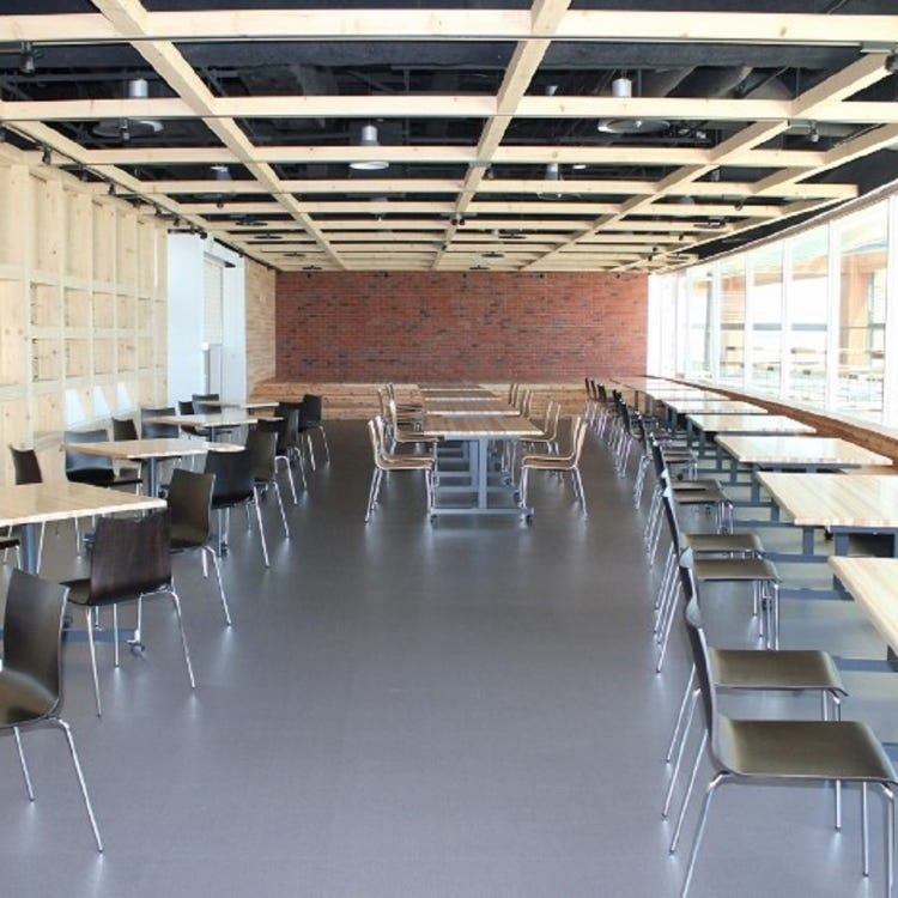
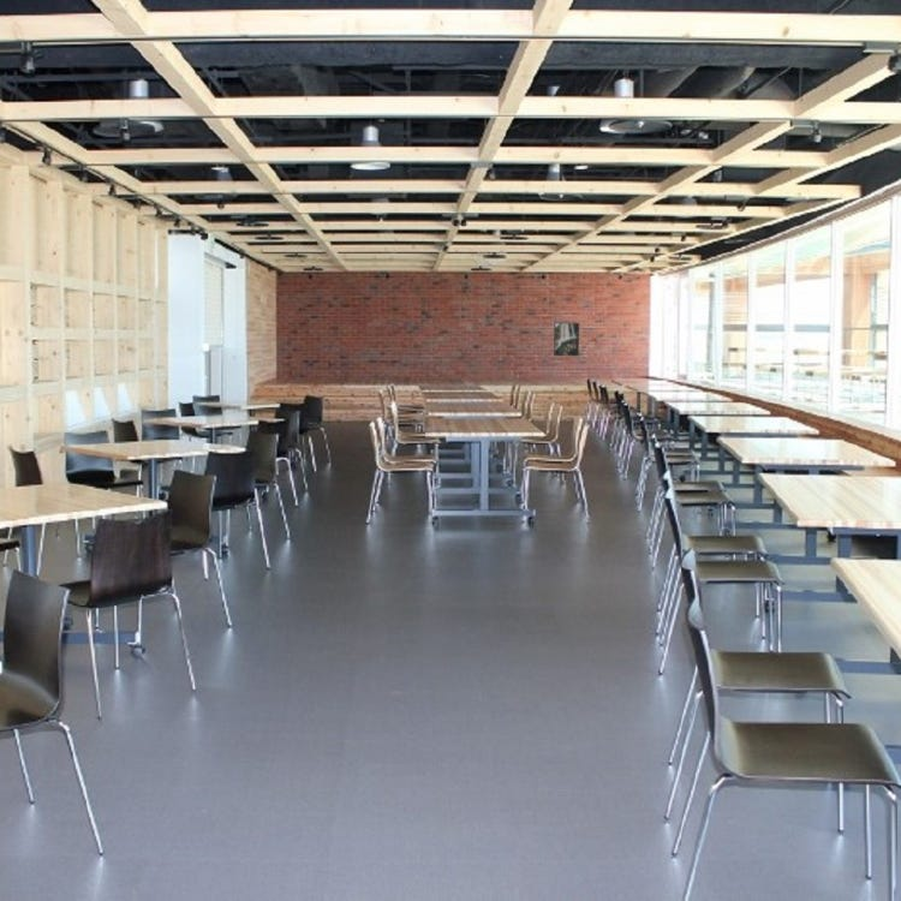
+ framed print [553,322,580,357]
